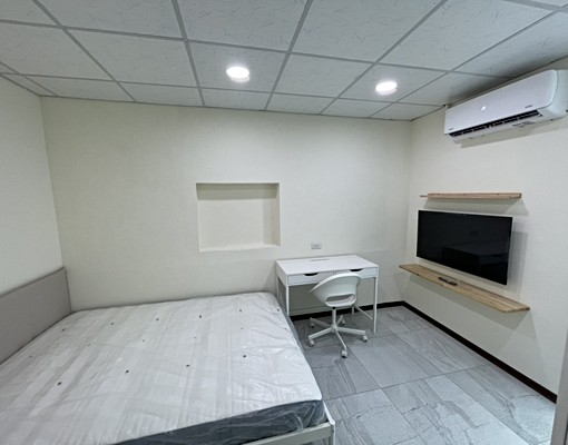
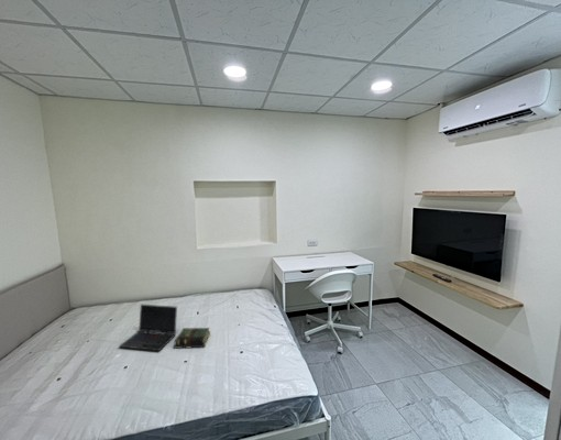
+ laptop computer [118,304,178,352]
+ book [173,327,211,350]
